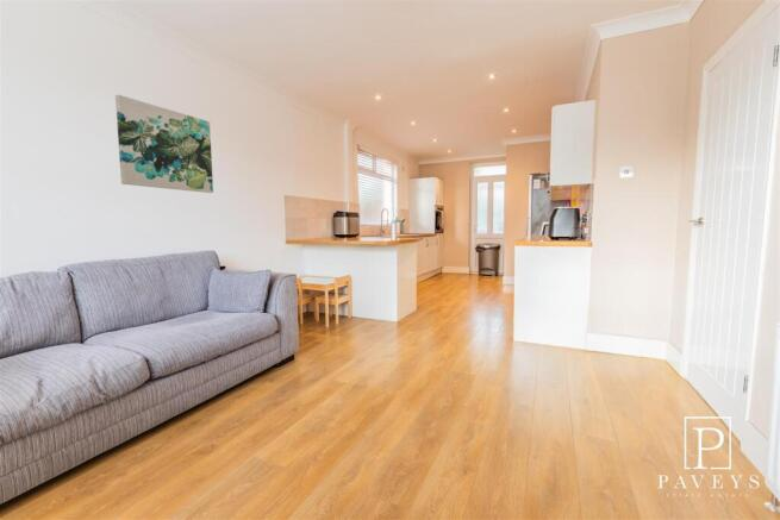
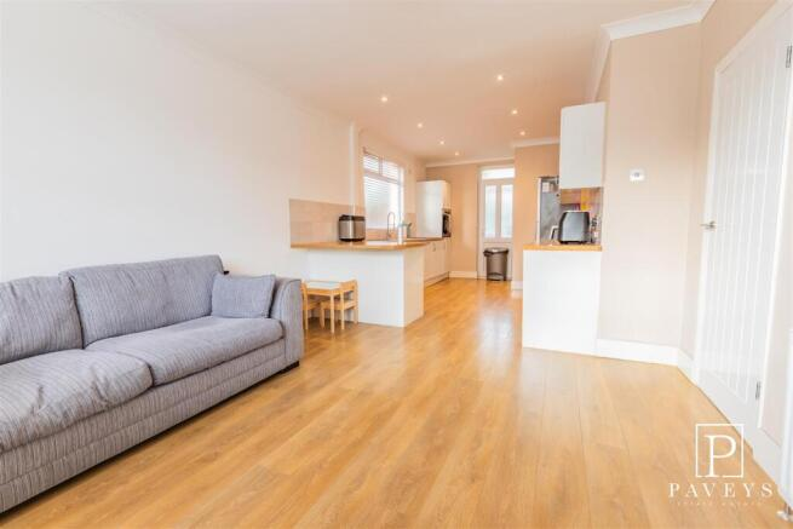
- wall art [114,94,214,194]
